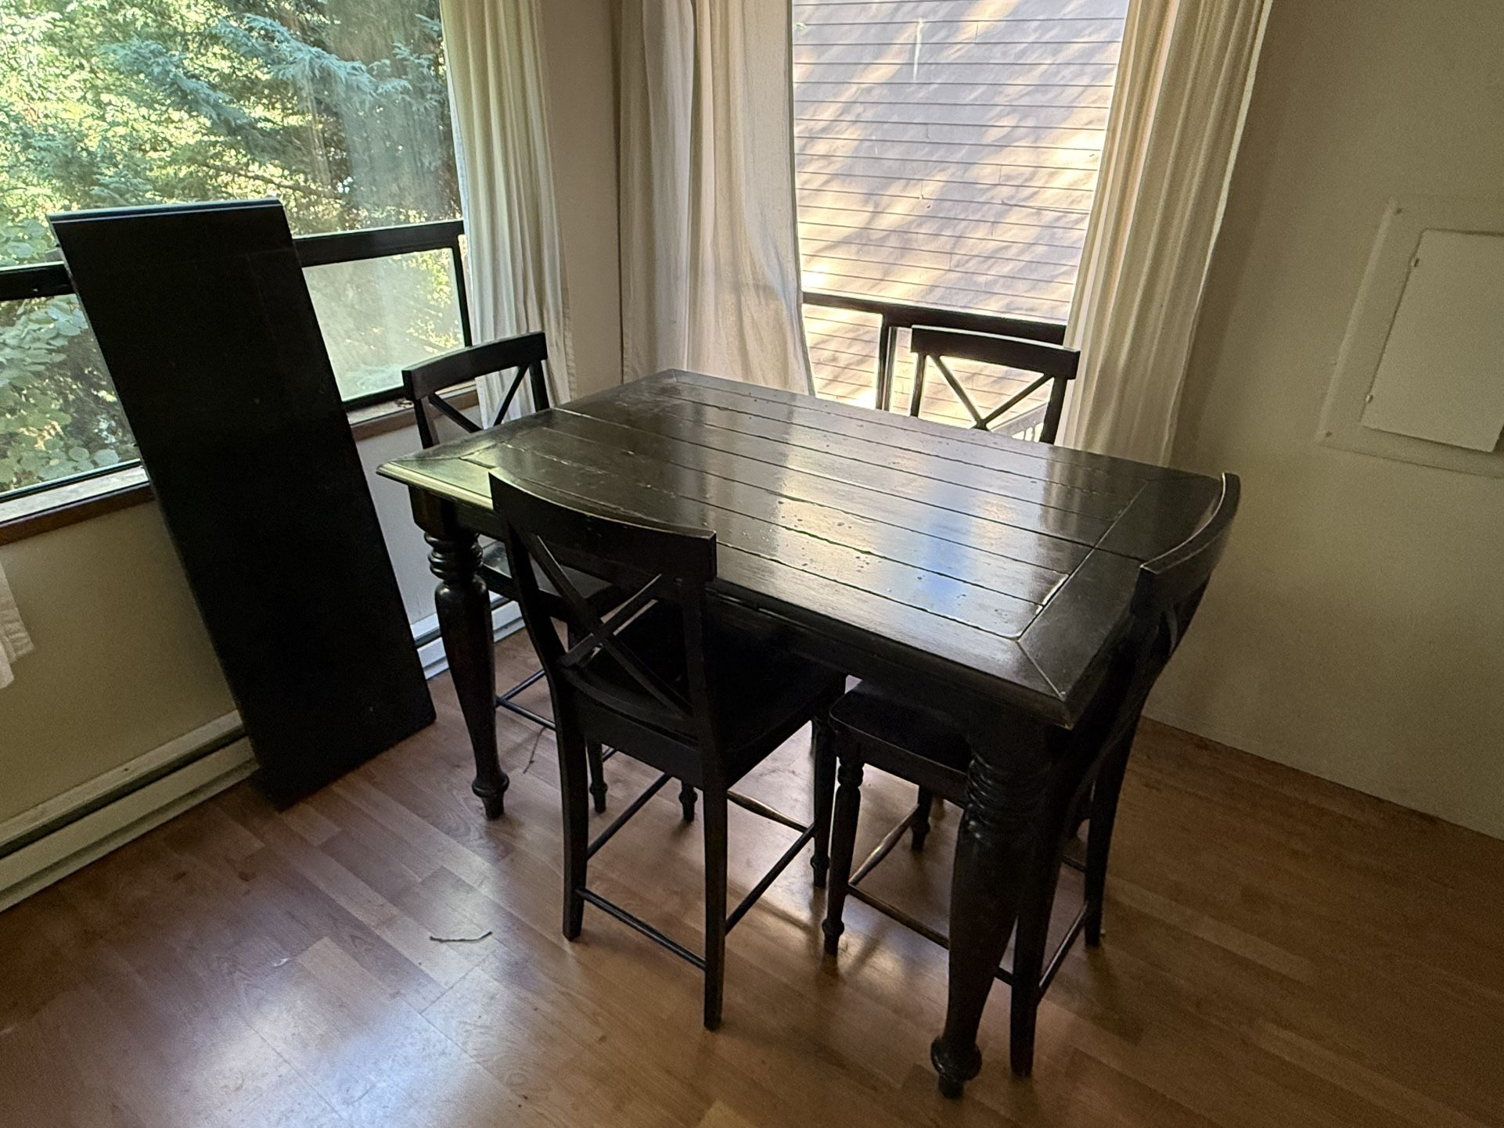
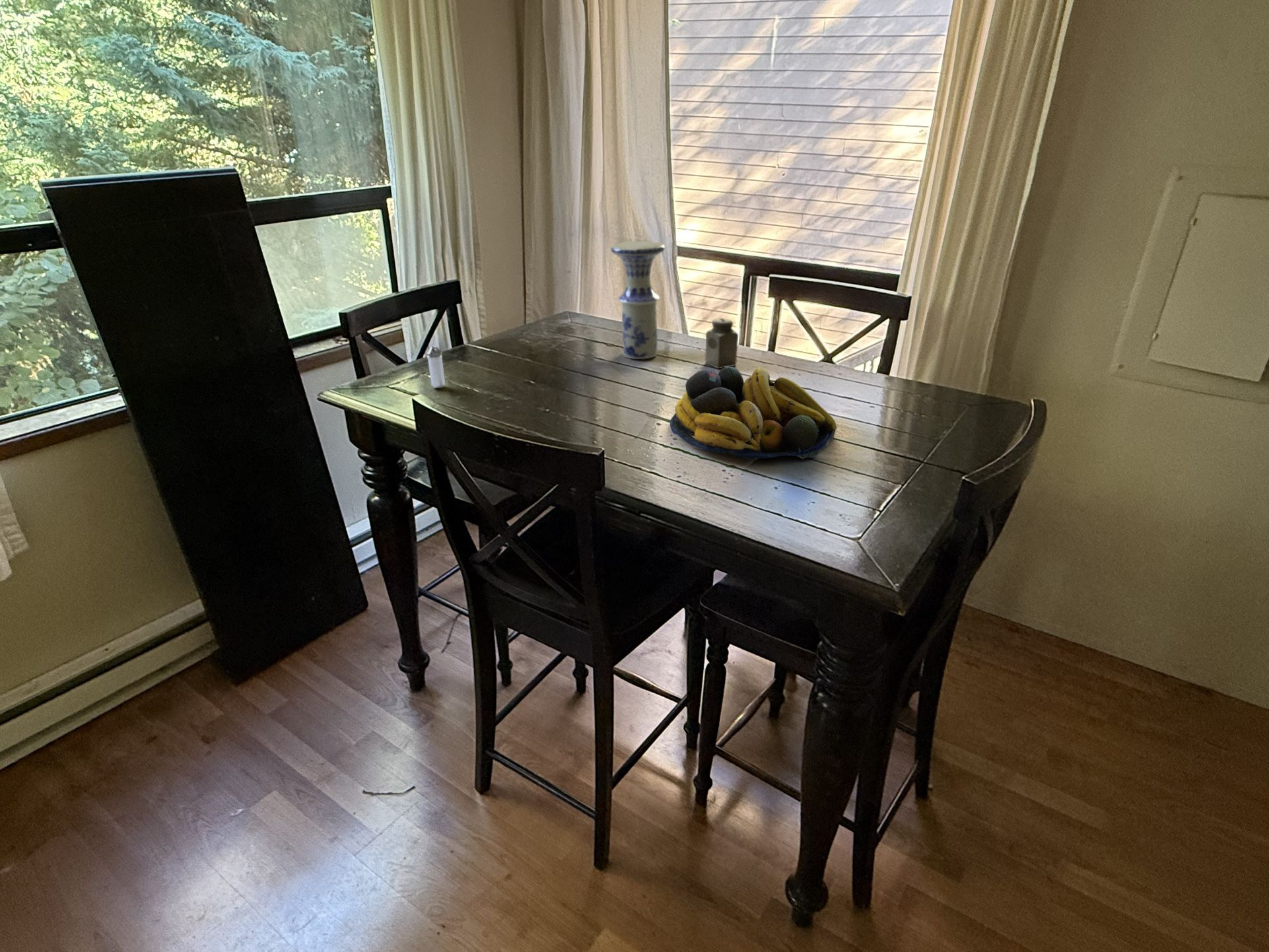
+ fruit bowl [669,366,837,459]
+ shaker [427,345,446,389]
+ vase [611,240,666,360]
+ salt shaker [704,318,739,369]
